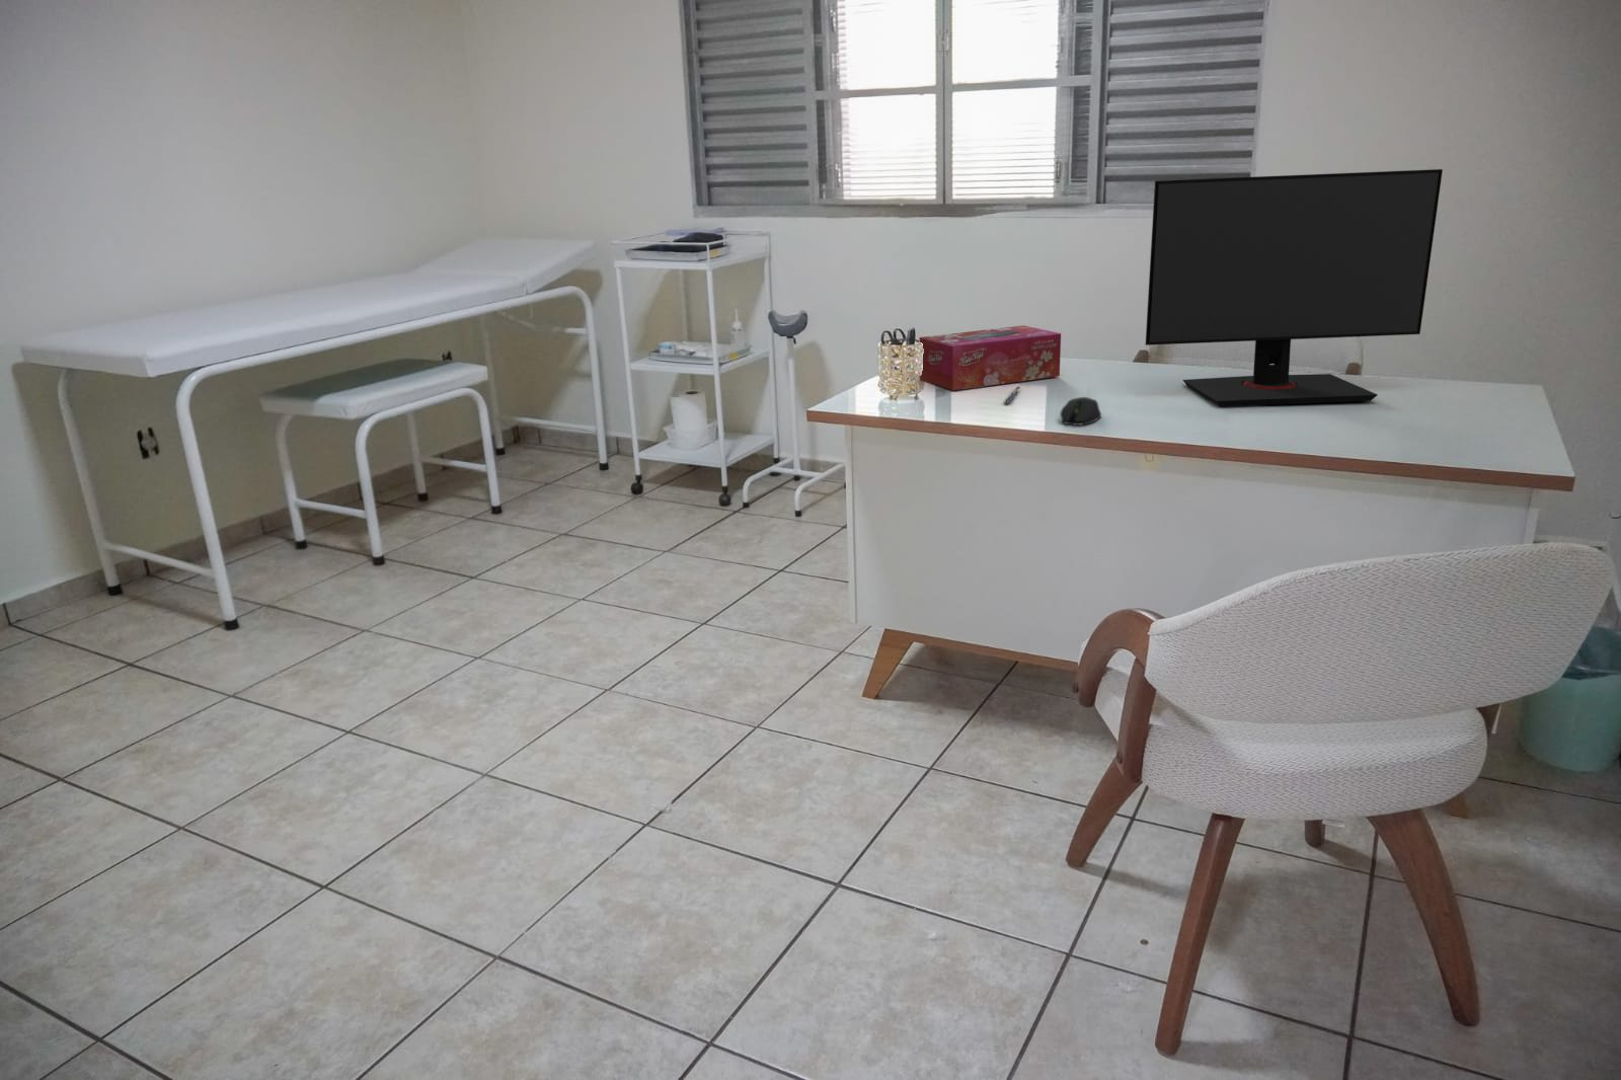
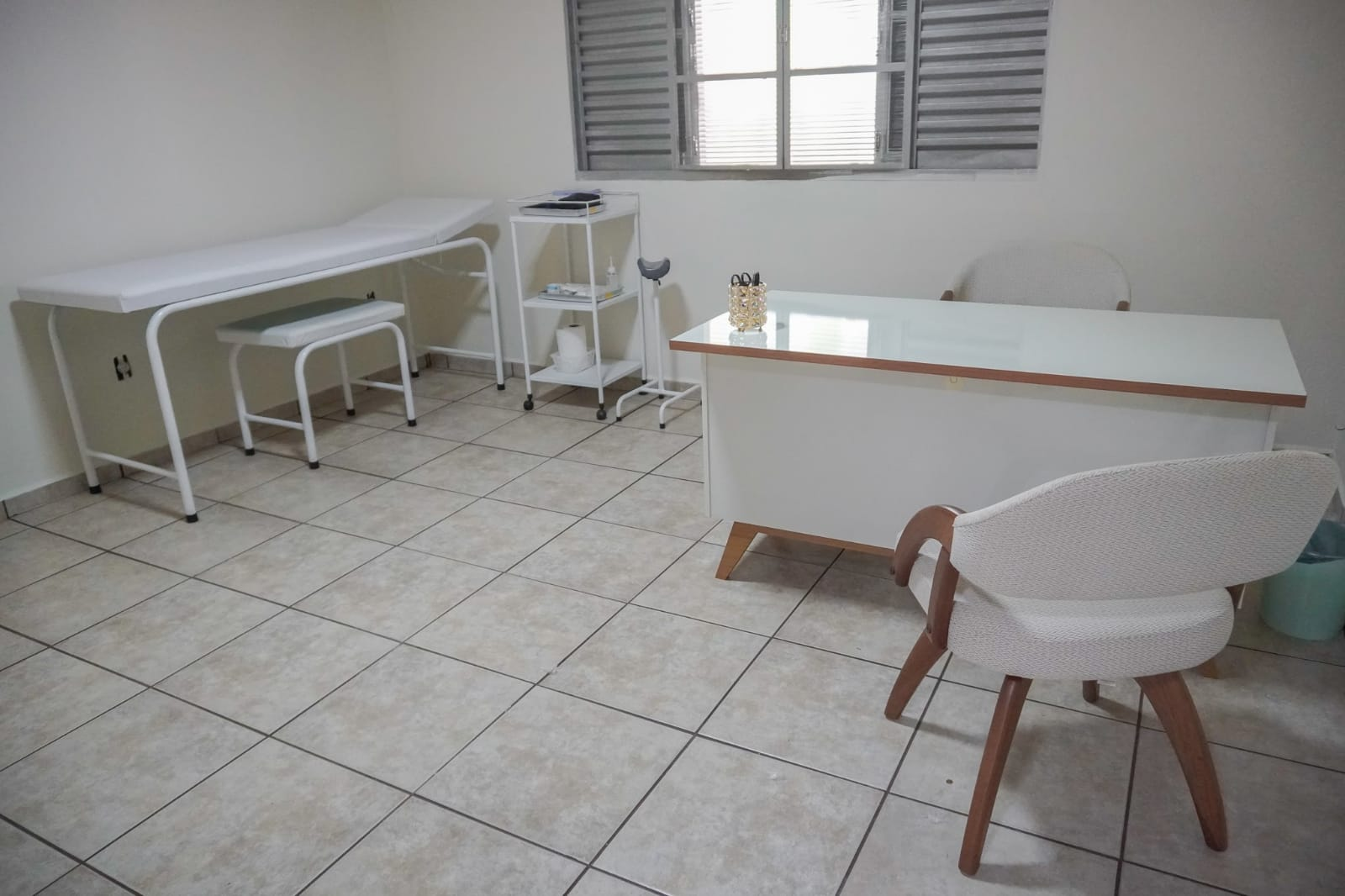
- pen [1002,385,1023,405]
- tissue box [918,324,1062,391]
- computer mouse [1058,397,1103,427]
- computer monitor [1145,169,1444,407]
